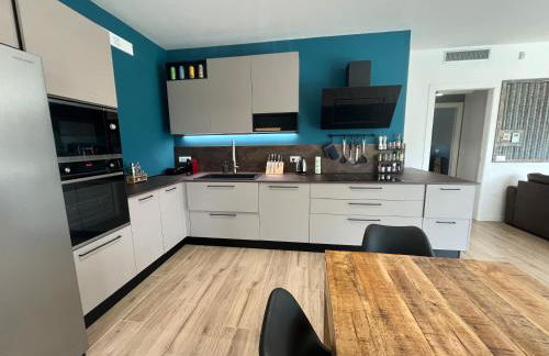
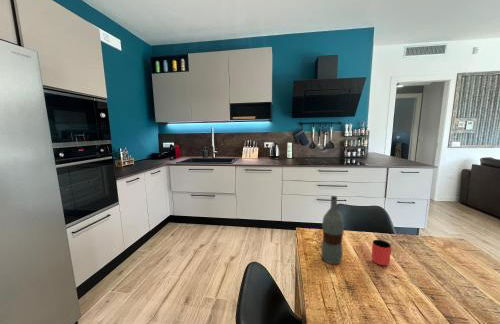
+ cup [371,239,392,266]
+ bottle [320,195,345,265]
